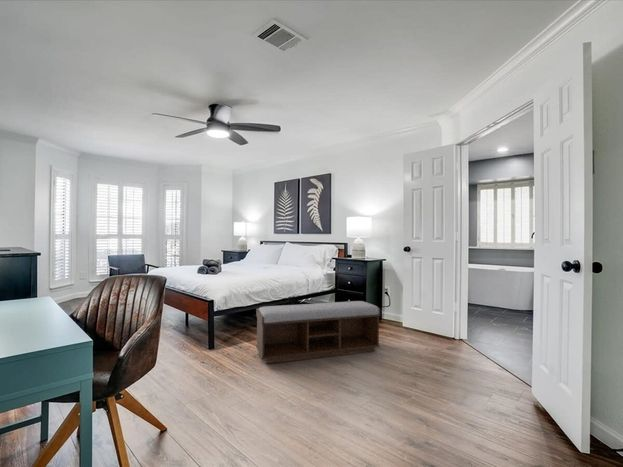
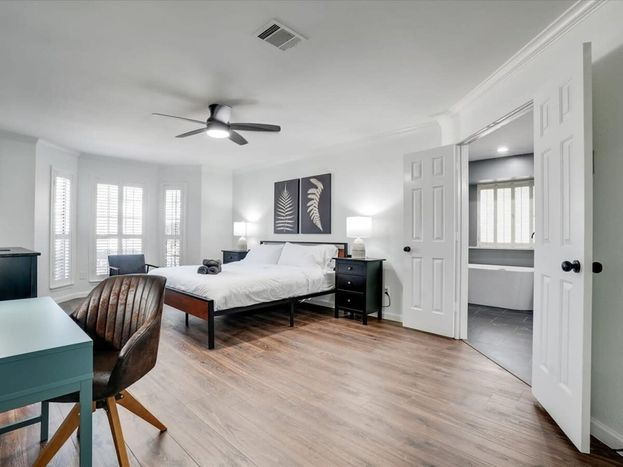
- bench [255,300,381,365]
